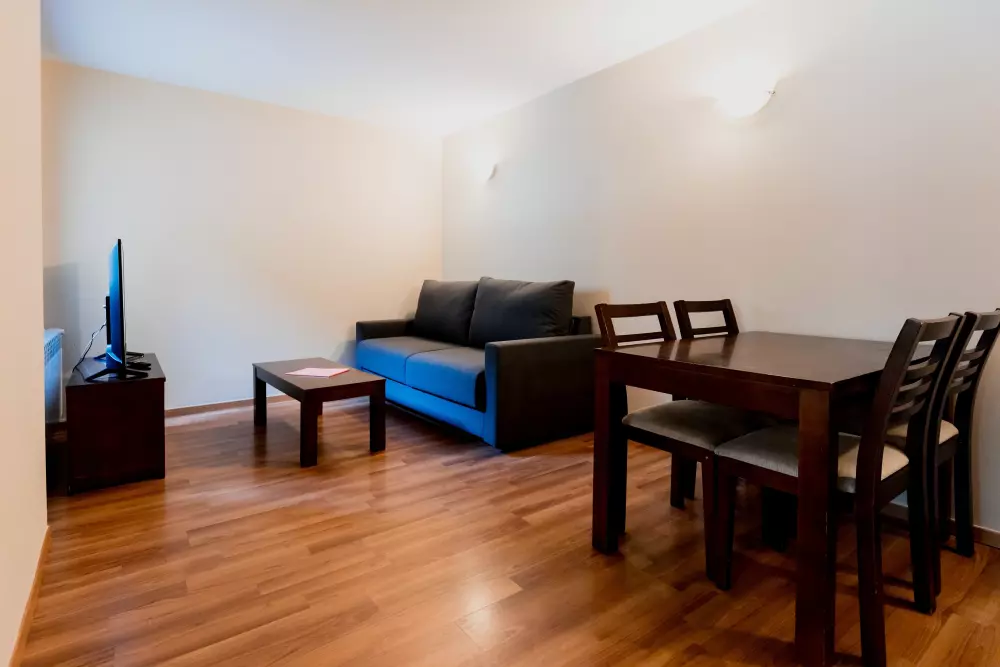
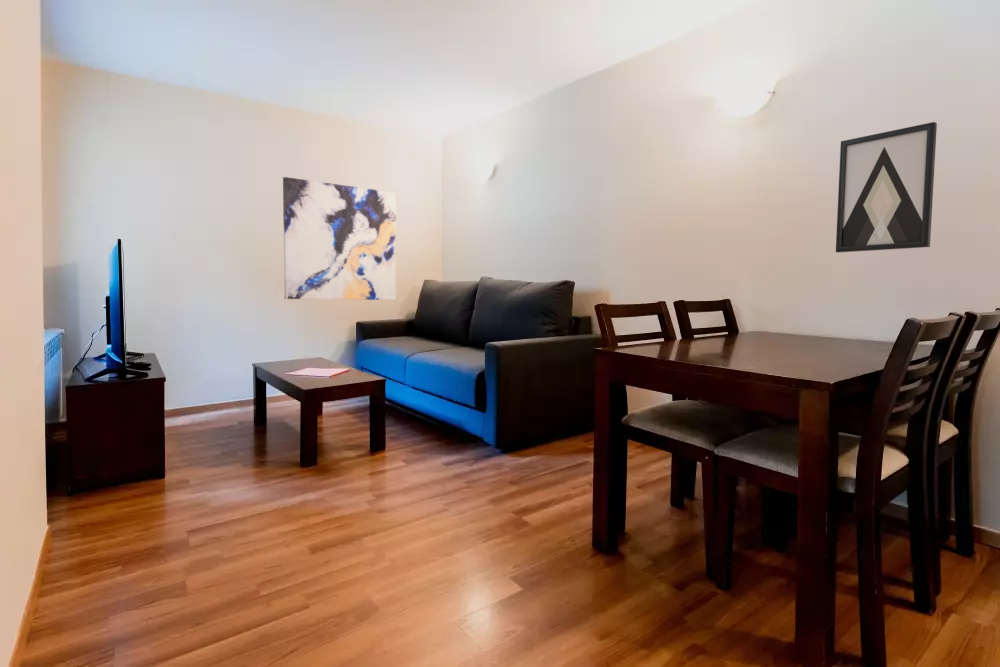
+ wall art [835,121,938,254]
+ wall art [282,176,397,301]
